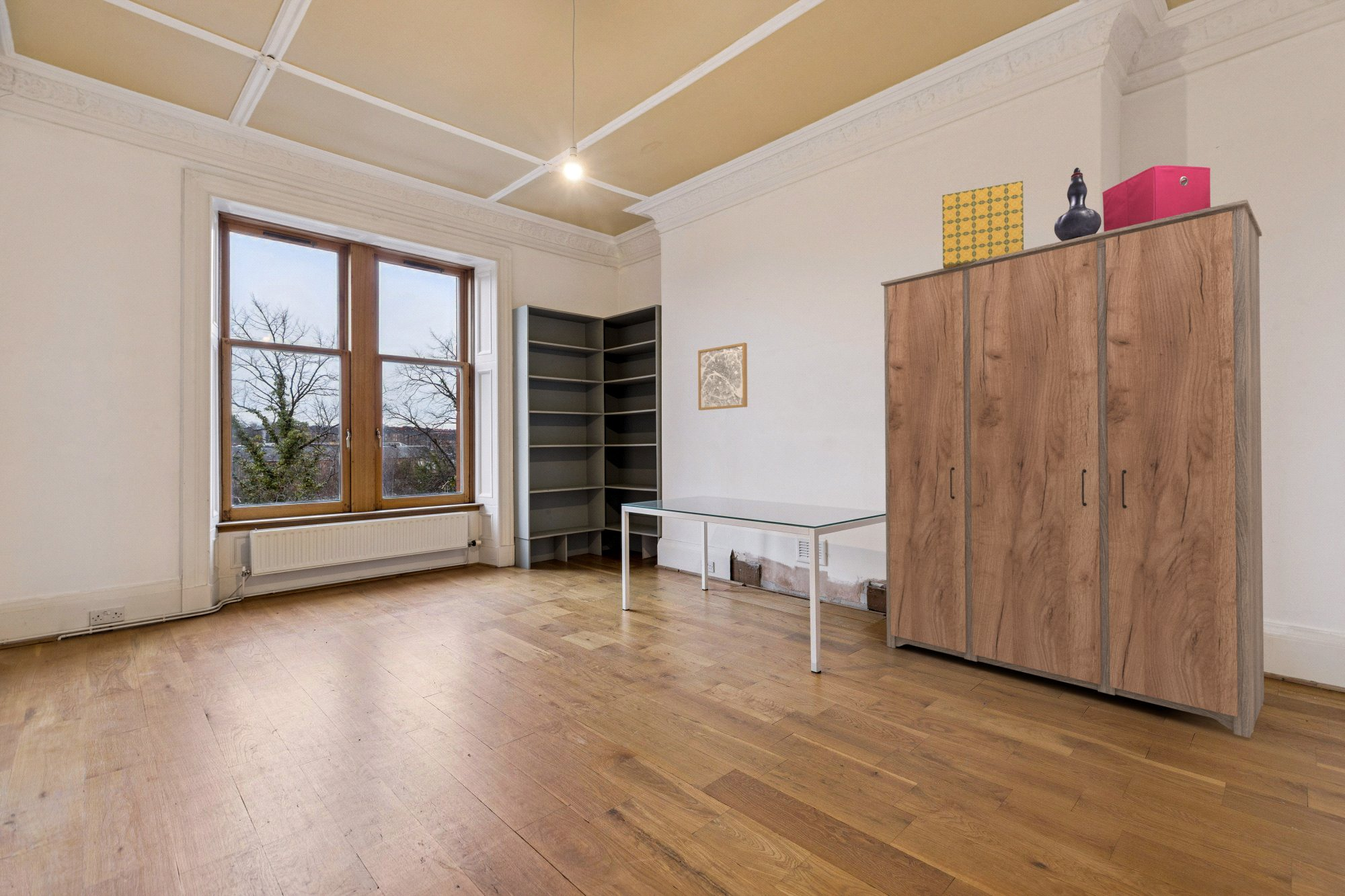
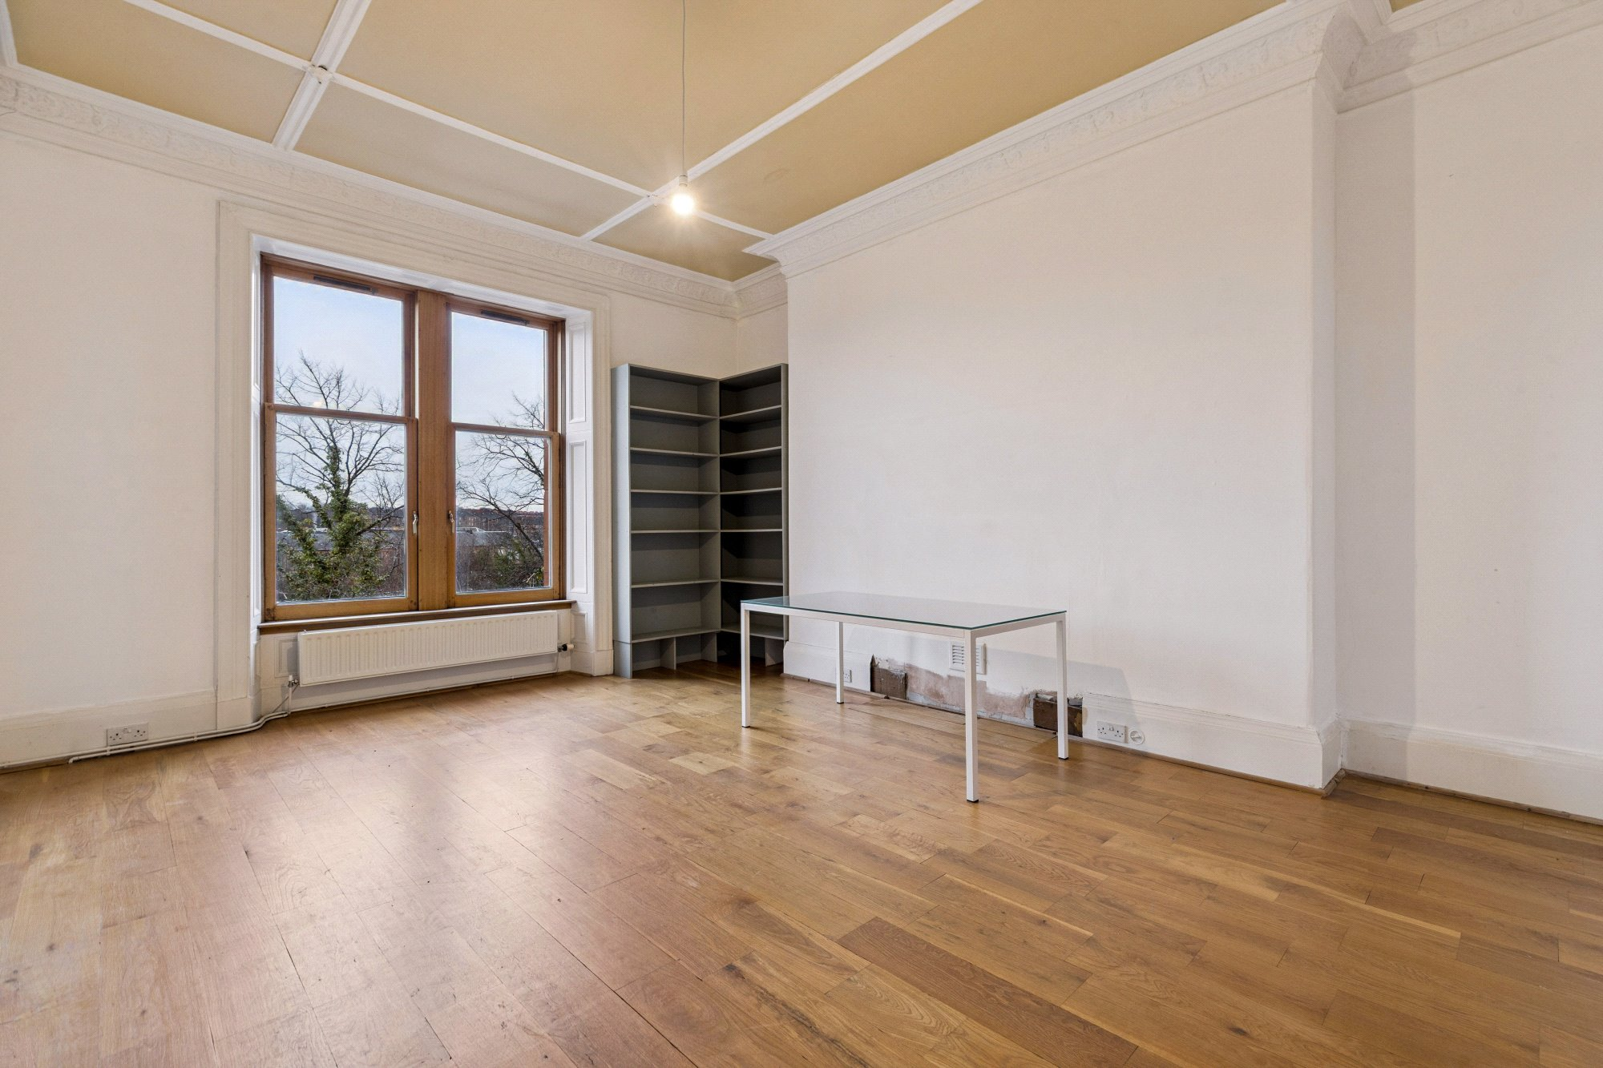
- decorative box [941,180,1024,268]
- decorative vase [1054,167,1102,241]
- wall art [697,342,748,411]
- wardrobe [880,198,1265,739]
- storage bin [1102,165,1211,232]
